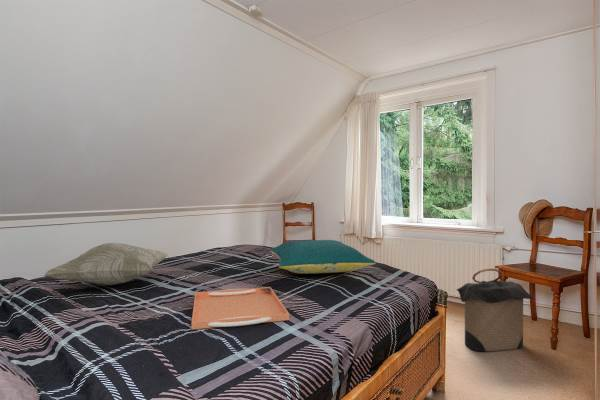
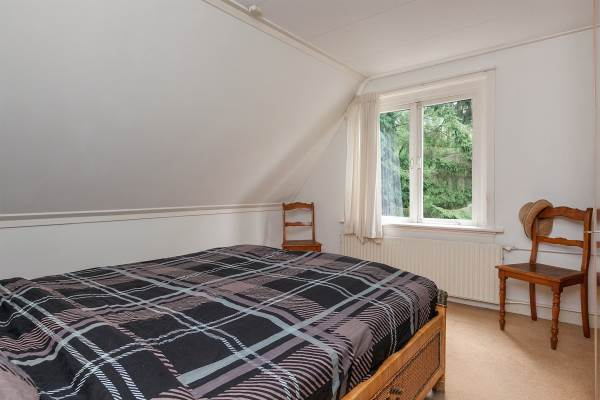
- laundry hamper [455,268,535,352]
- decorative pillow [43,242,169,286]
- serving tray [191,286,290,330]
- pillow [268,239,377,275]
